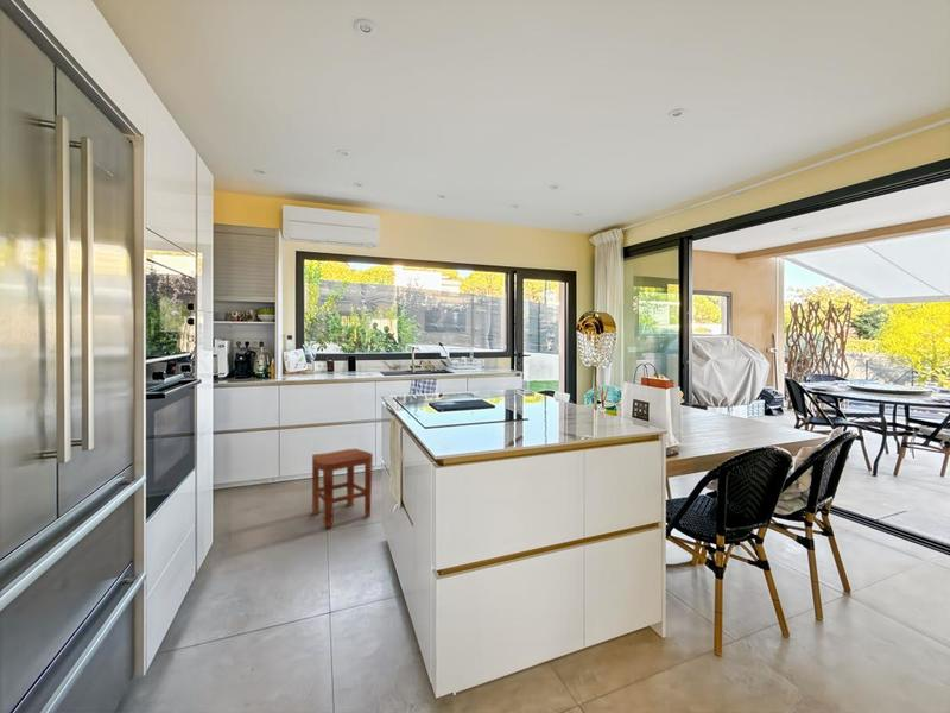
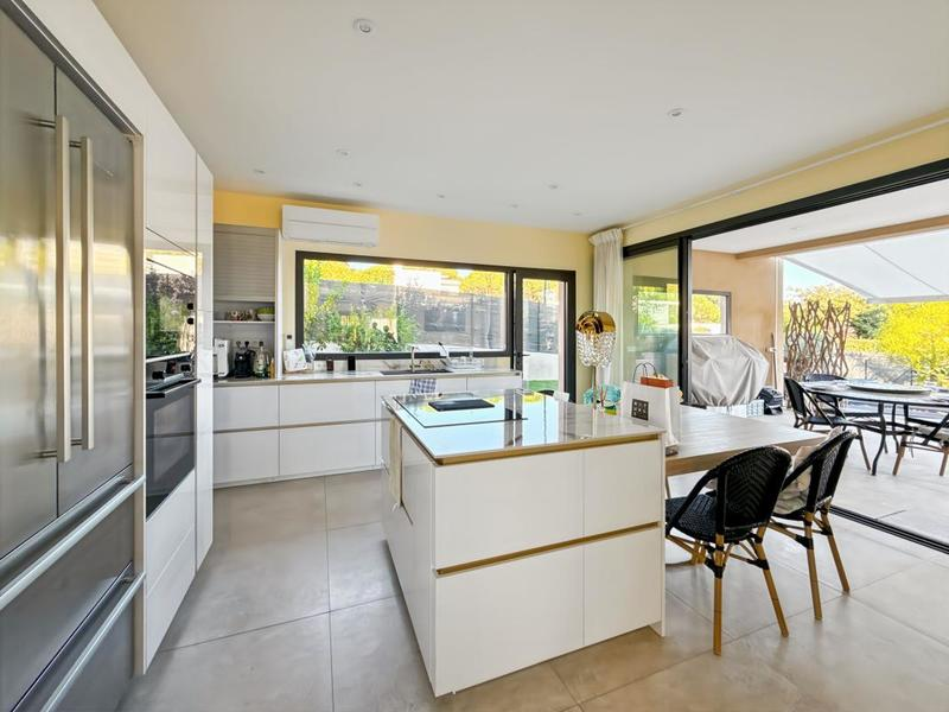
- stool [311,448,374,528]
